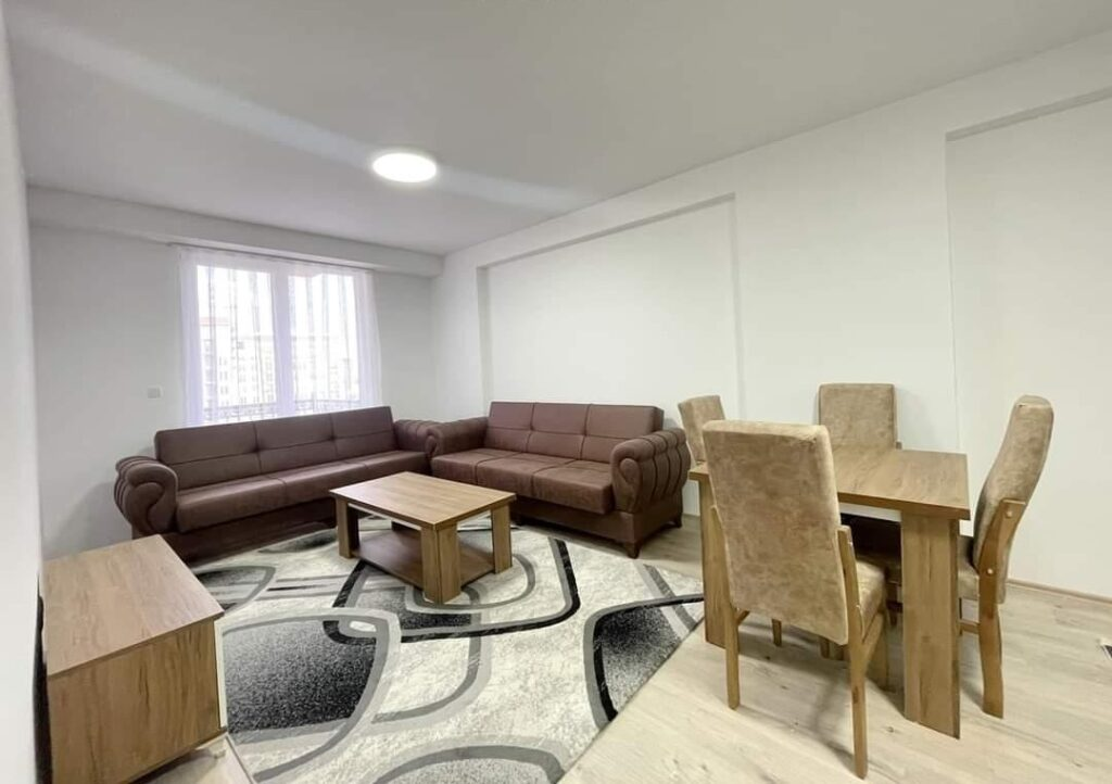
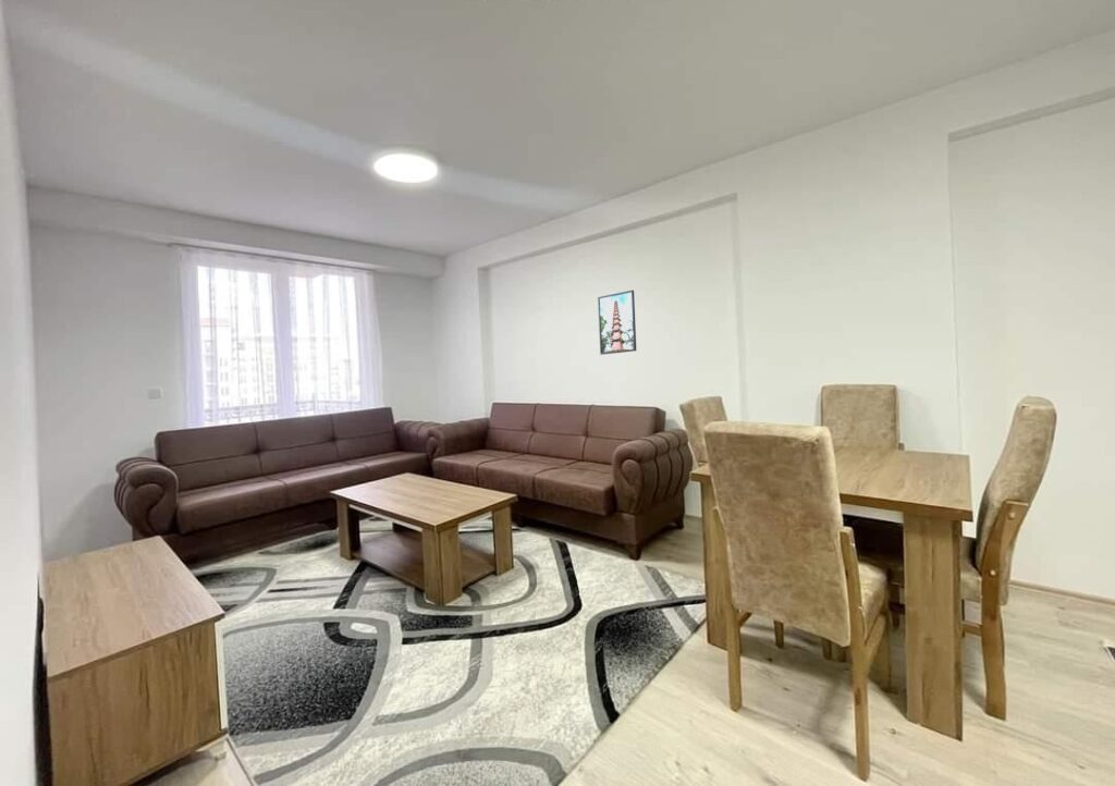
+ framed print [597,290,637,356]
